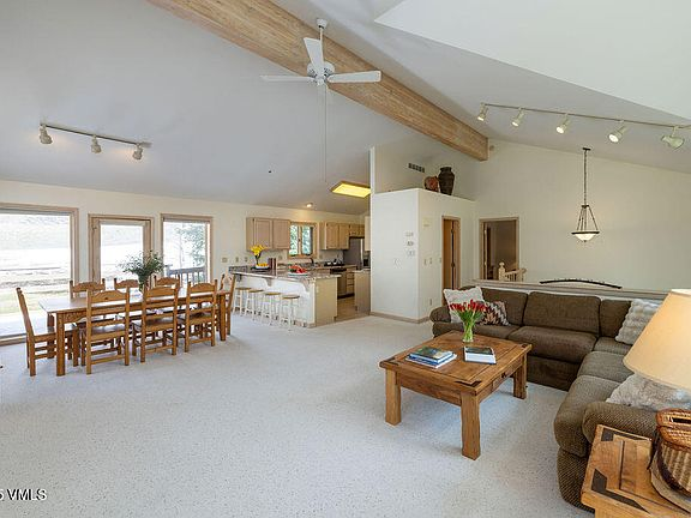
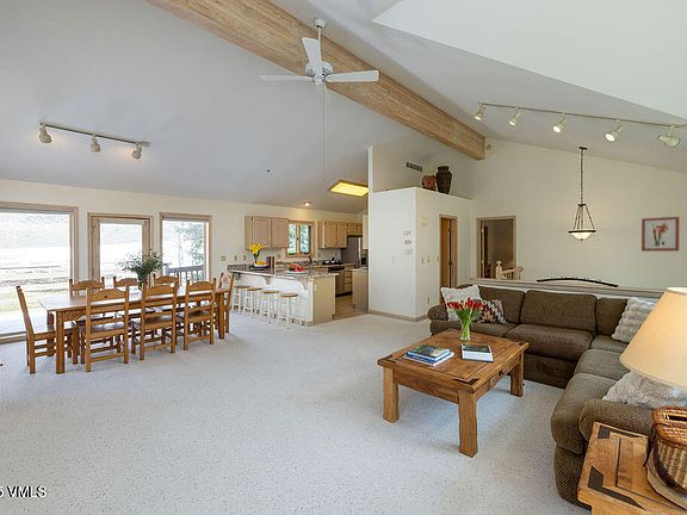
+ wall art [640,216,680,253]
